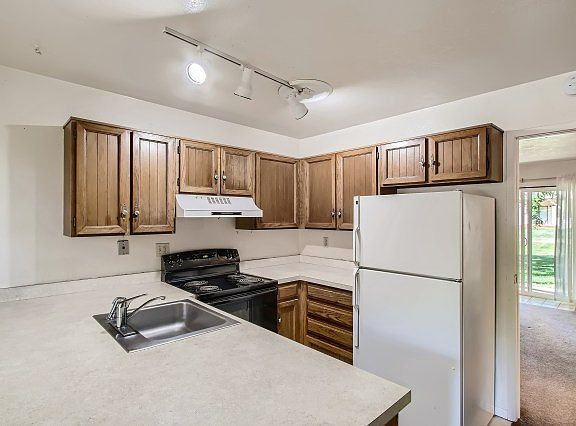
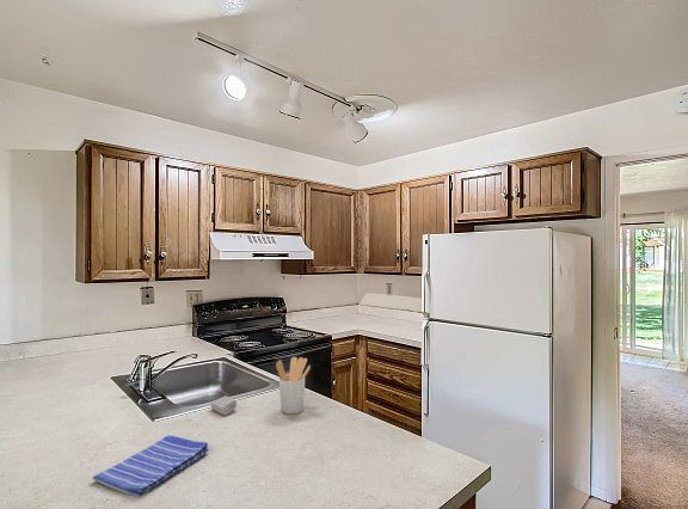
+ dish towel [91,434,210,498]
+ utensil holder [275,356,312,415]
+ soap bar [210,394,238,416]
